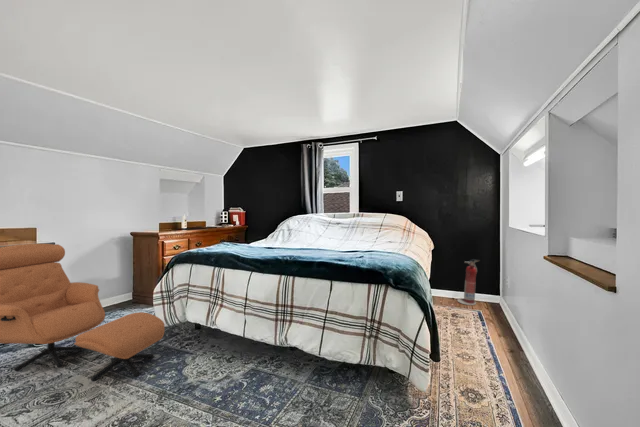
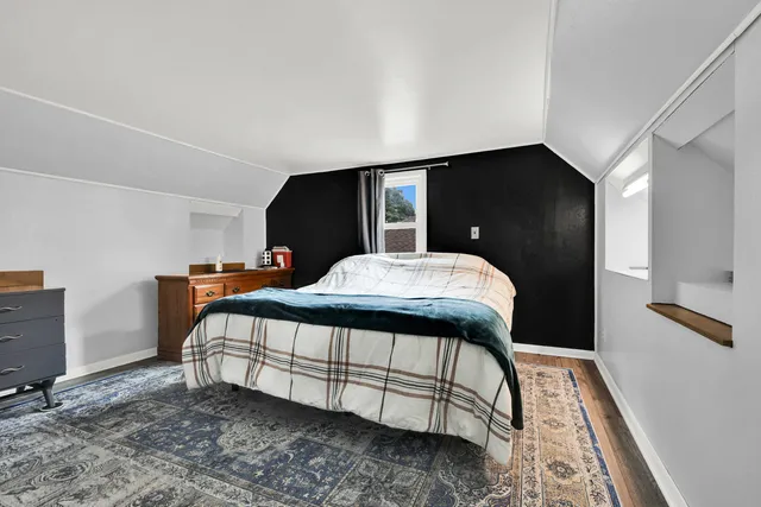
- fire extinguisher [456,258,481,306]
- lounge chair [0,243,166,382]
